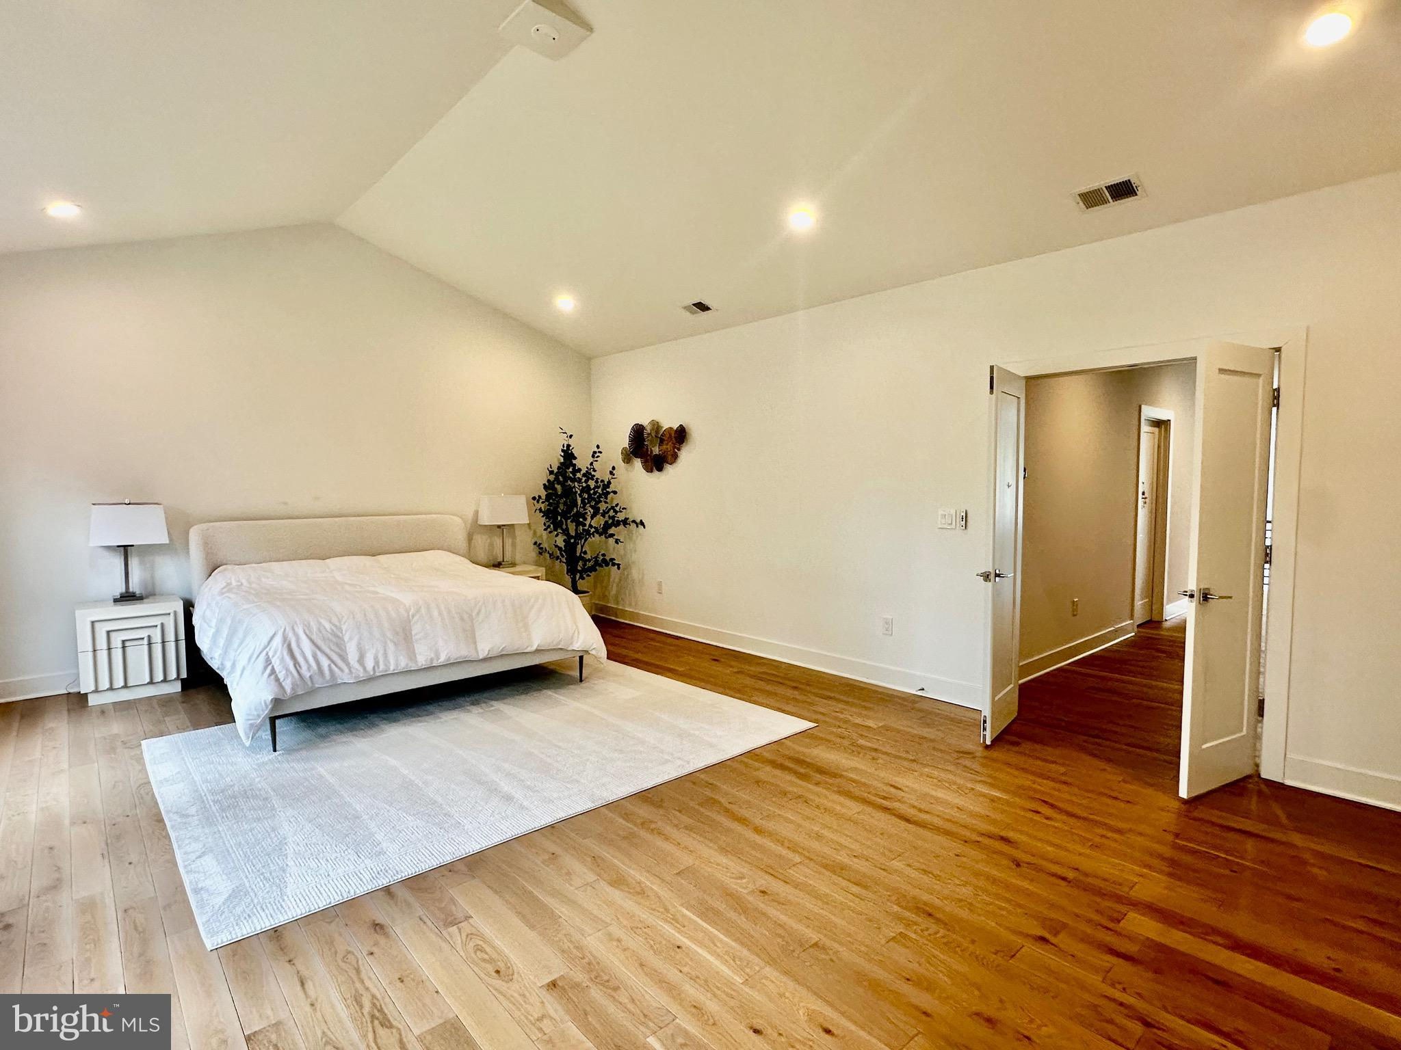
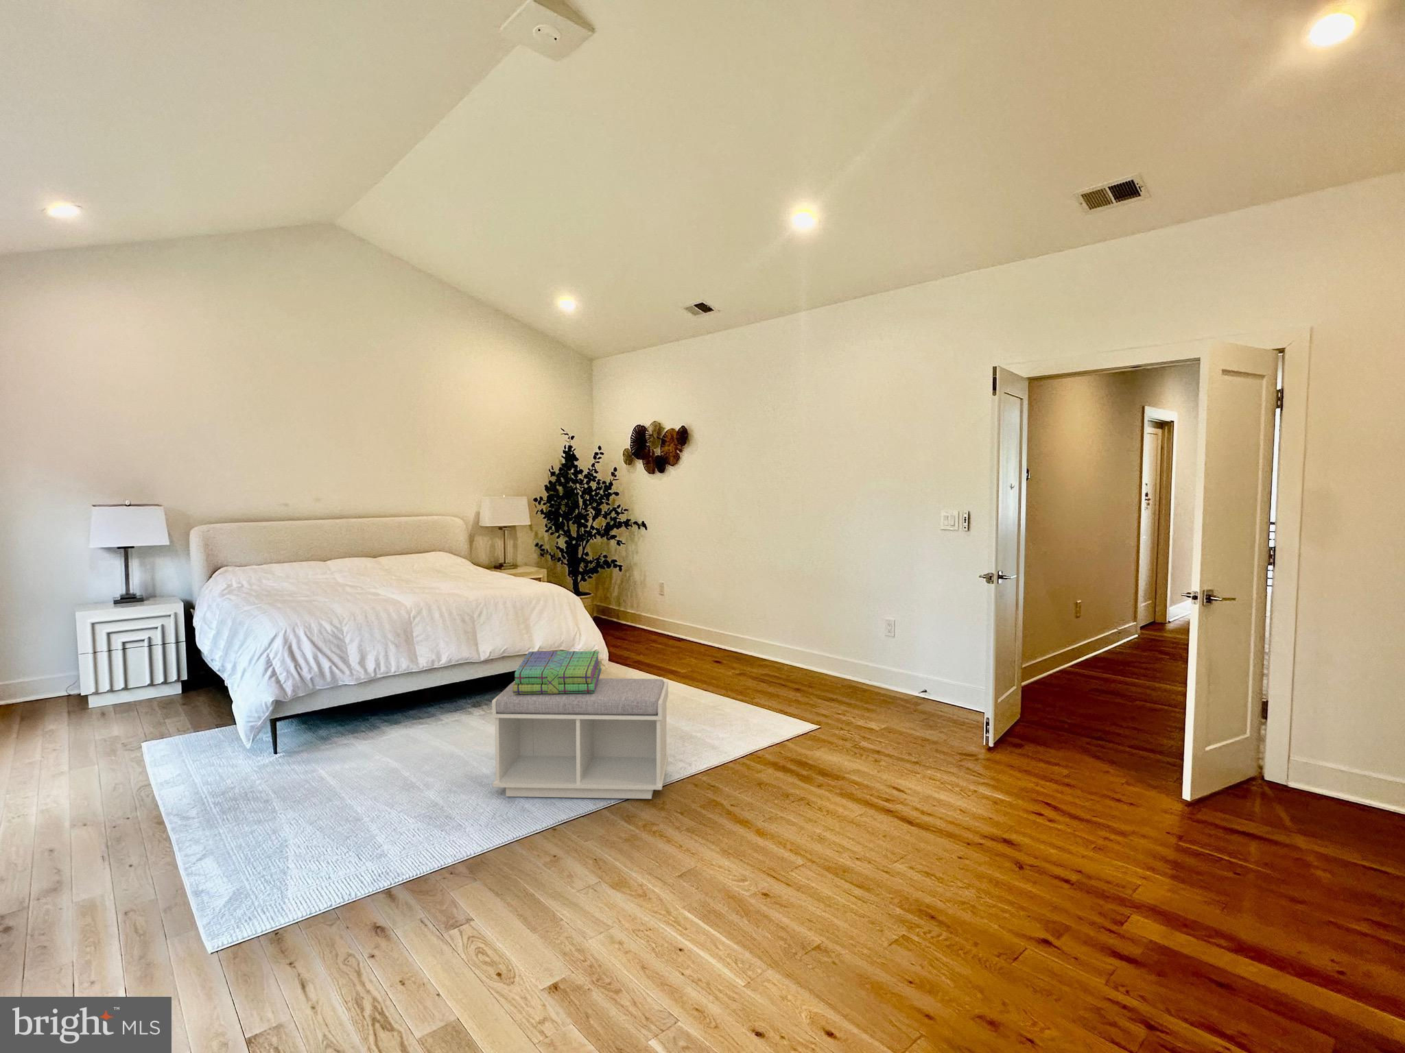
+ bench [491,677,669,800]
+ stack of books [512,650,602,694]
